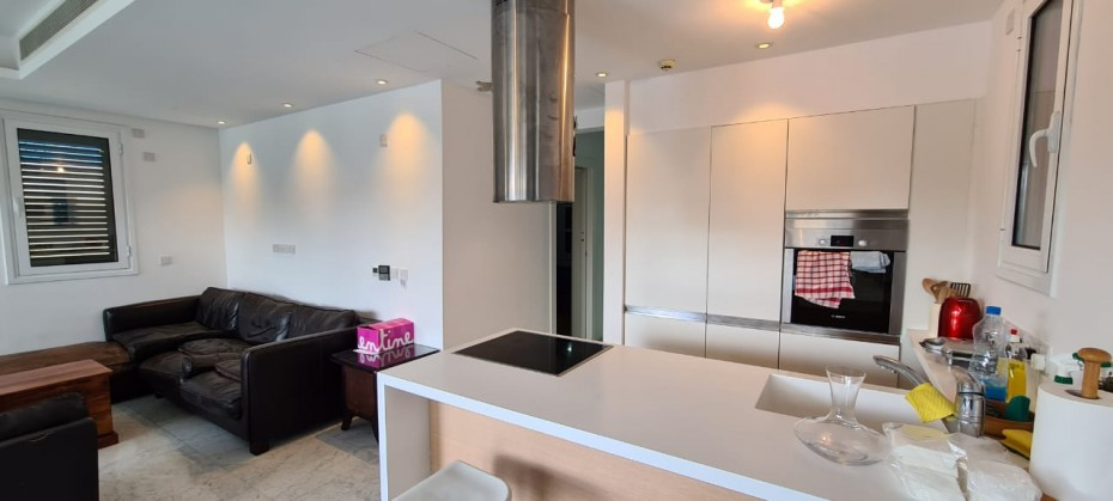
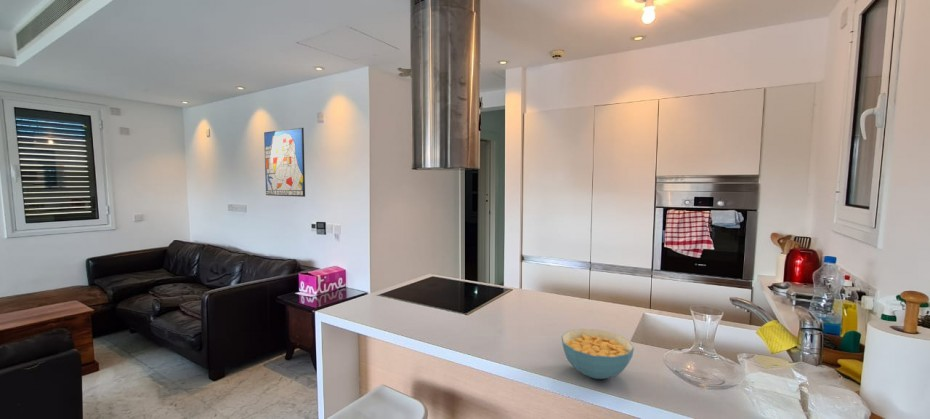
+ wall art [263,127,306,198]
+ cereal bowl [561,328,635,380]
